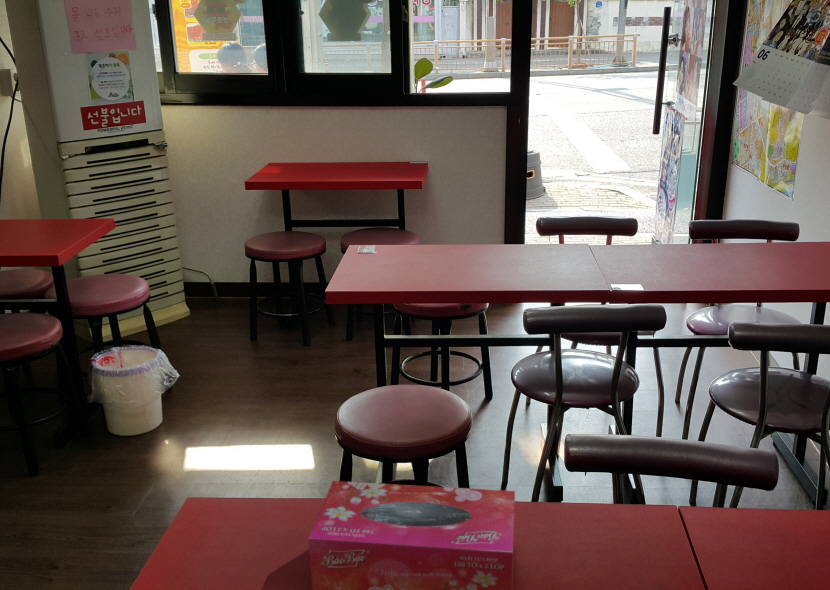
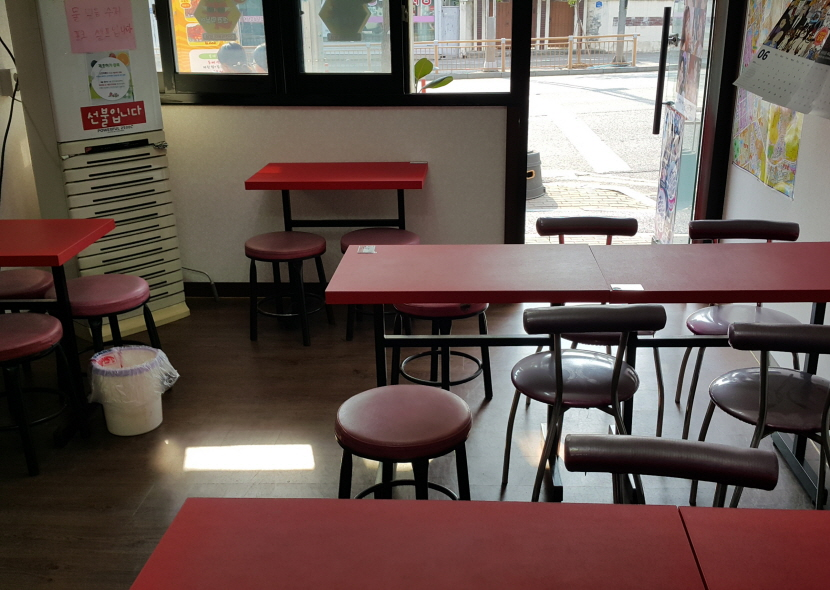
- tissue box [307,480,516,590]
